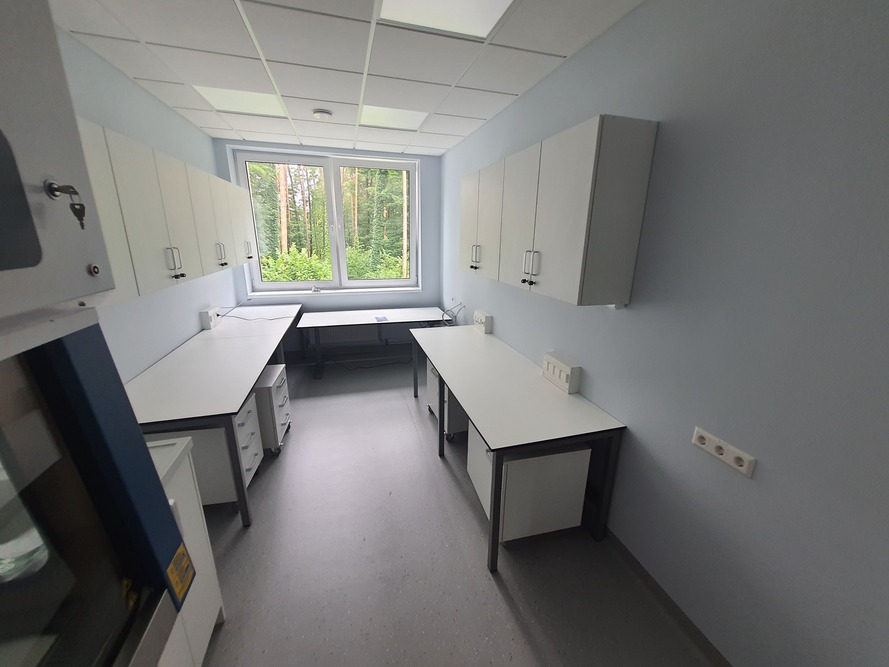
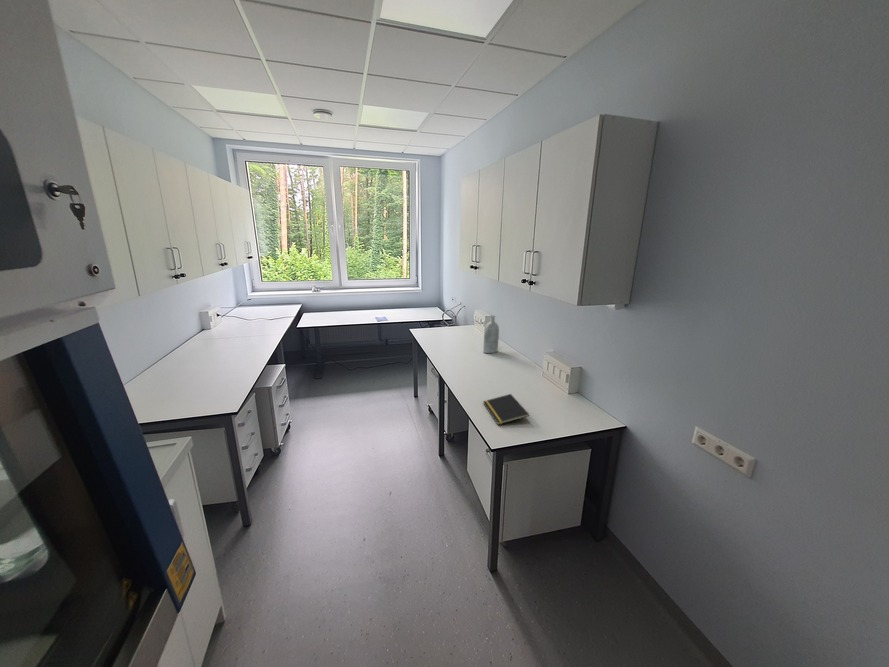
+ bottle [482,314,500,354]
+ notepad [482,393,530,426]
